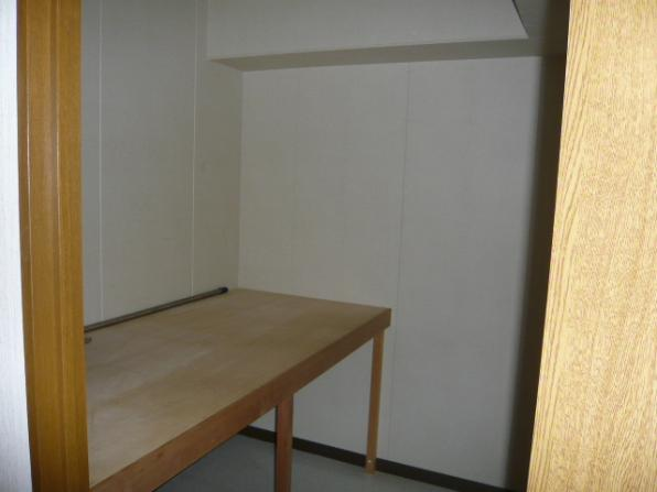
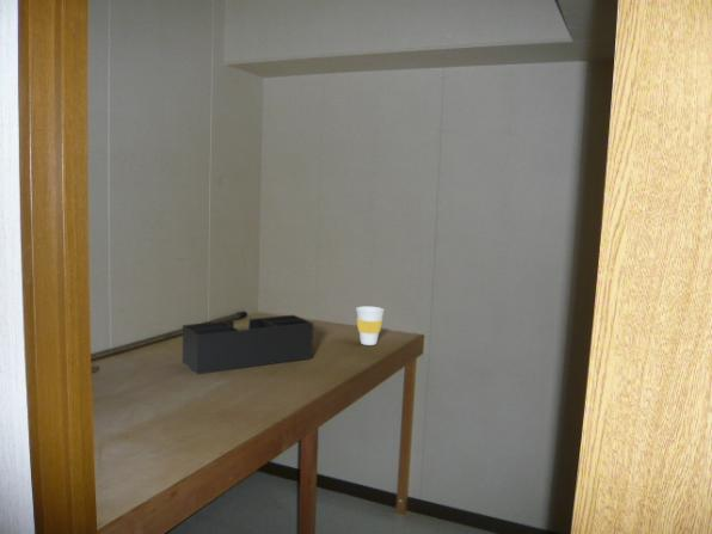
+ cup [355,306,386,346]
+ desk organizer [182,314,314,375]
